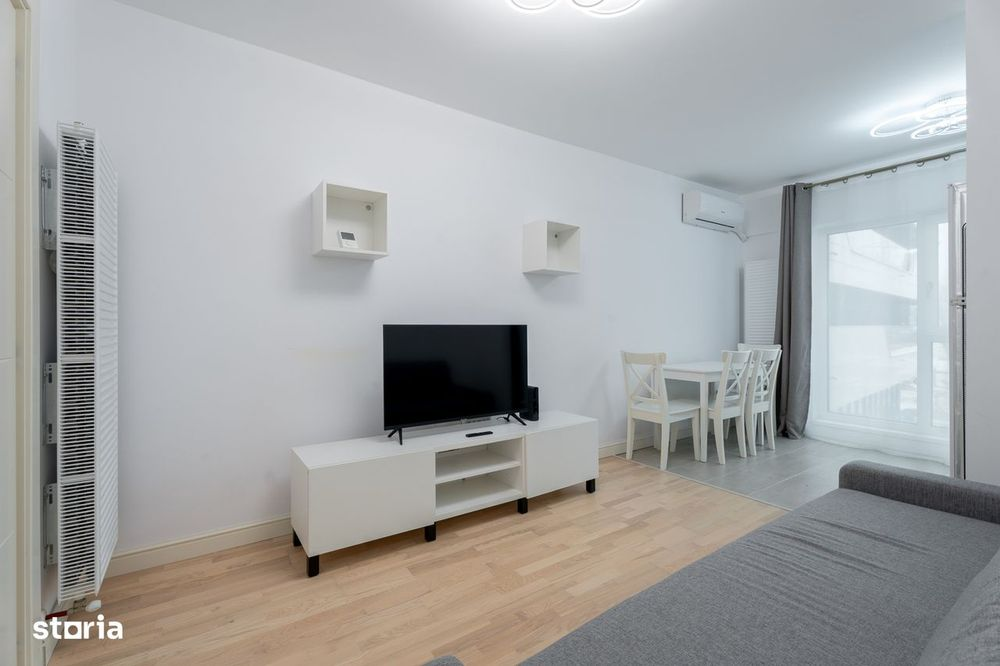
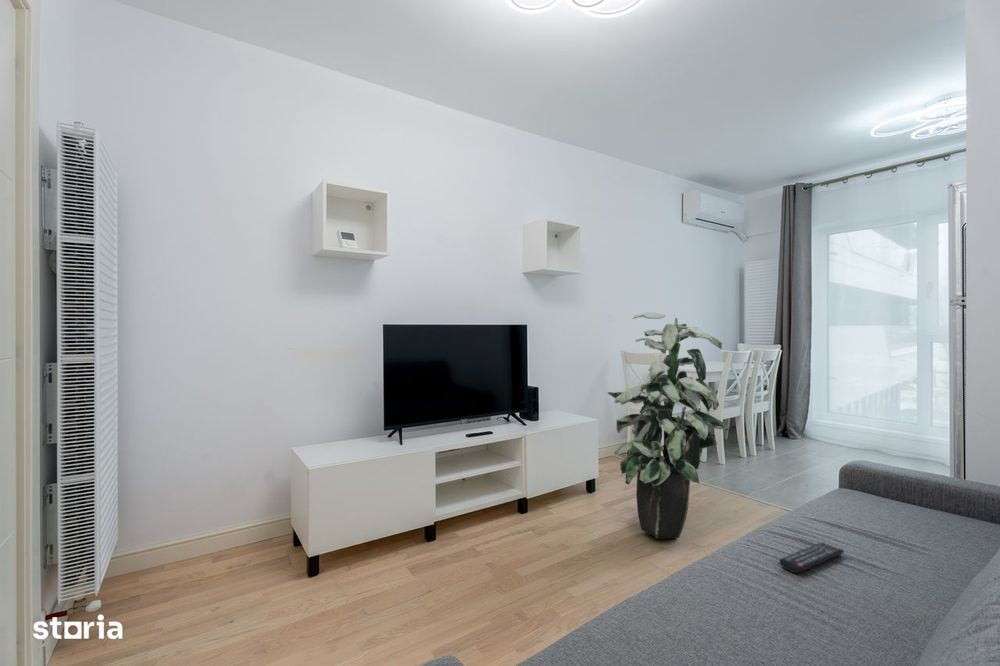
+ indoor plant [606,312,730,540]
+ remote control [778,541,845,574]
